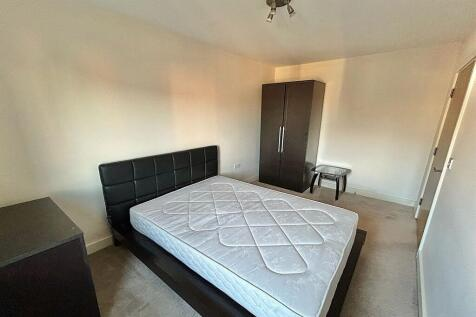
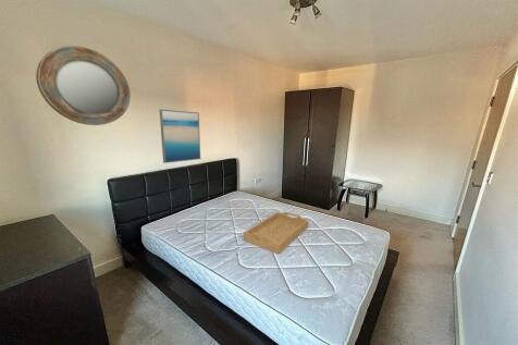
+ home mirror [35,45,132,126]
+ wall art [159,108,201,164]
+ serving tray [243,211,309,255]
